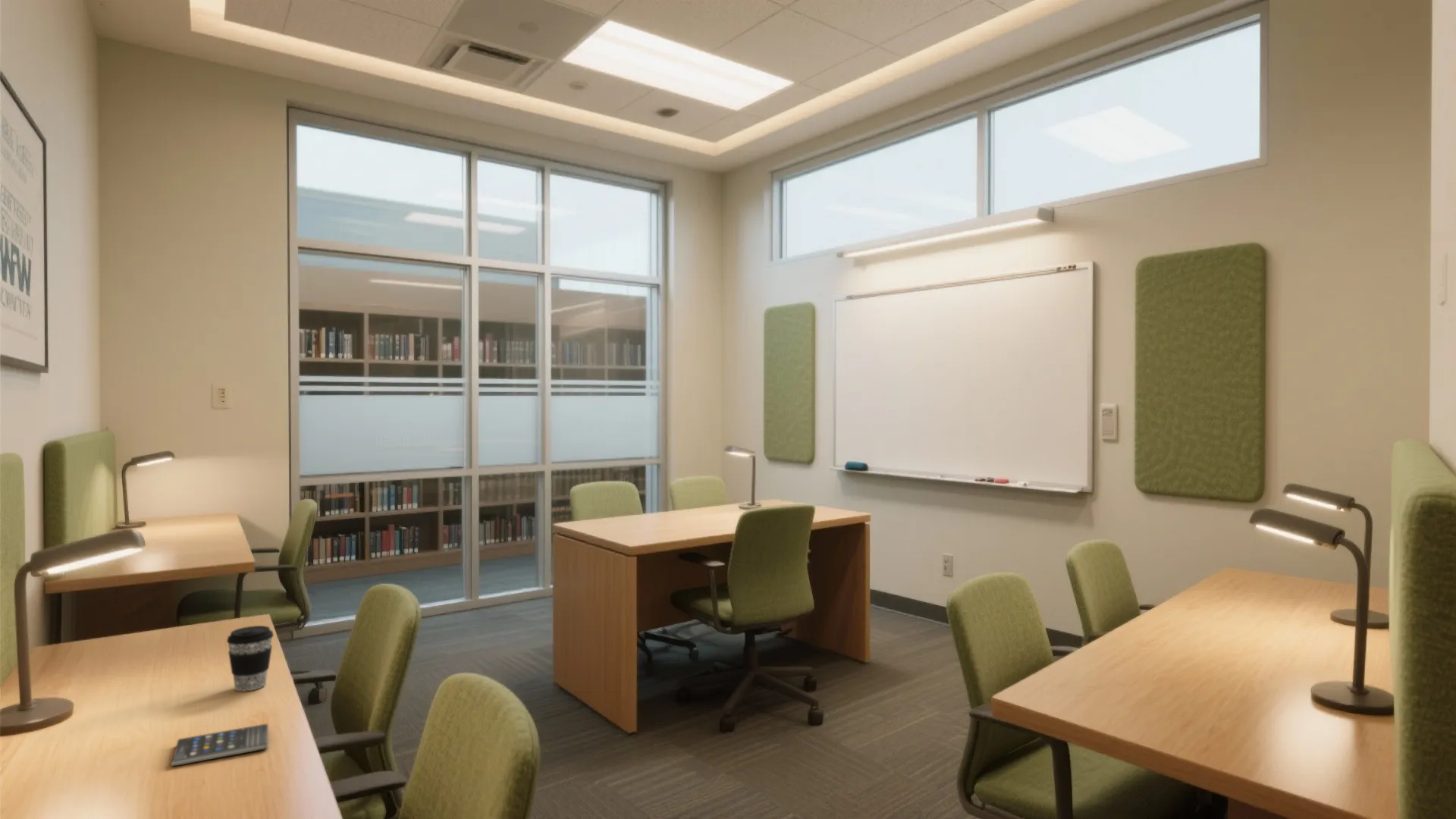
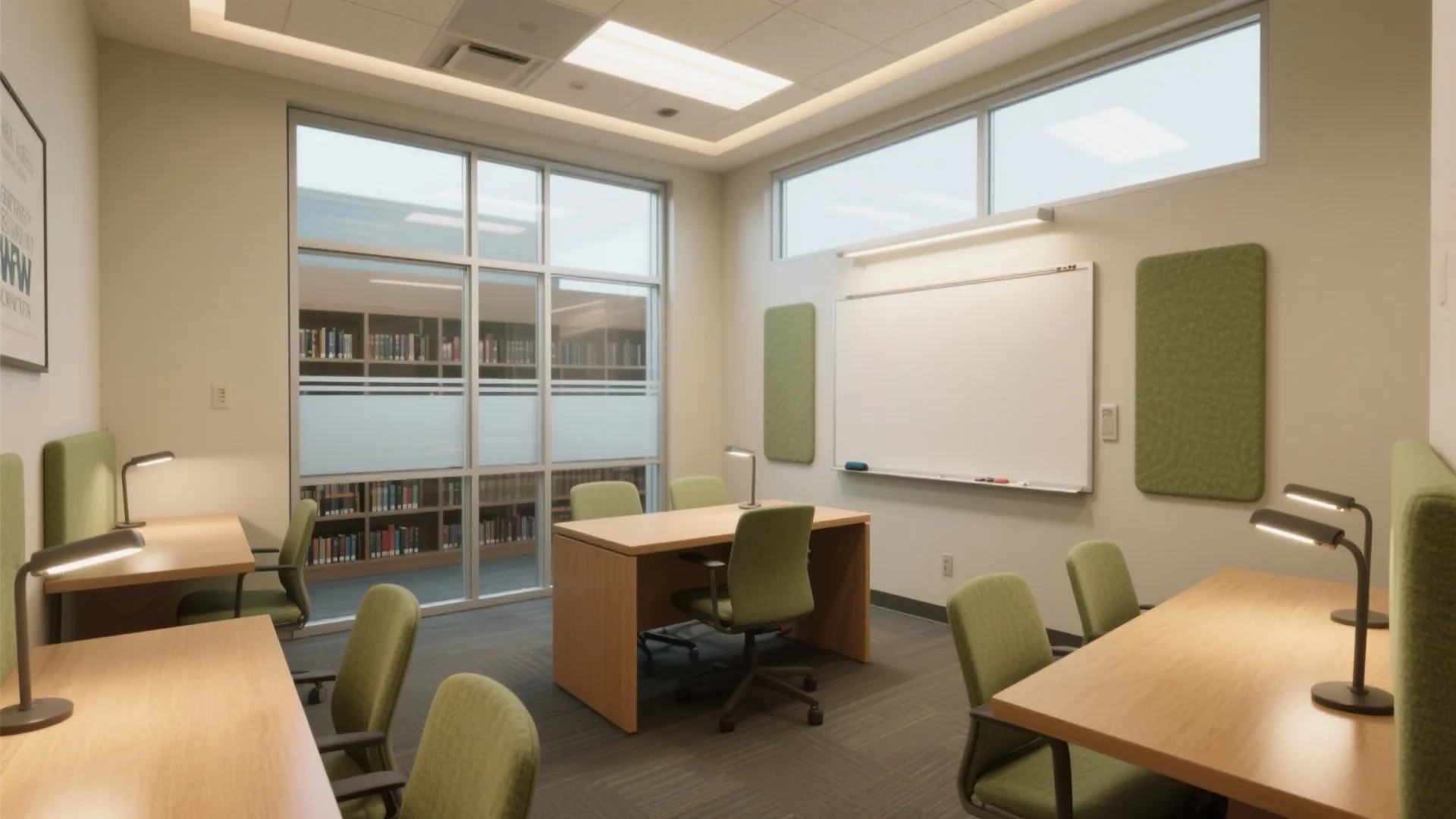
- smartphone [171,723,269,767]
- coffee cup [226,625,275,692]
